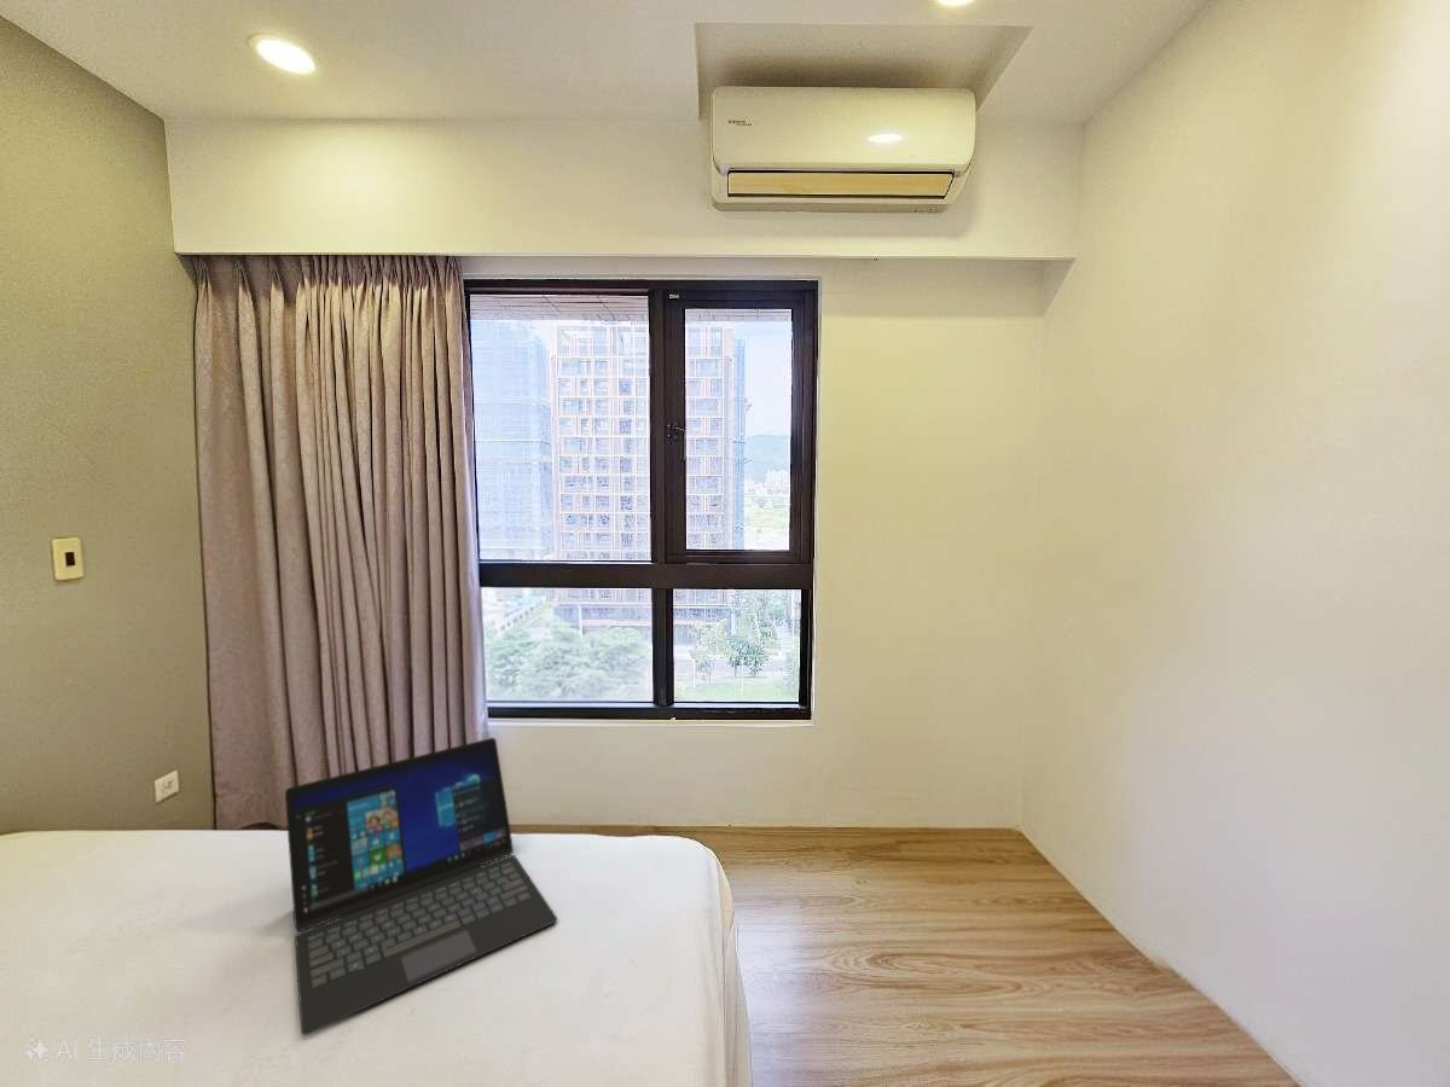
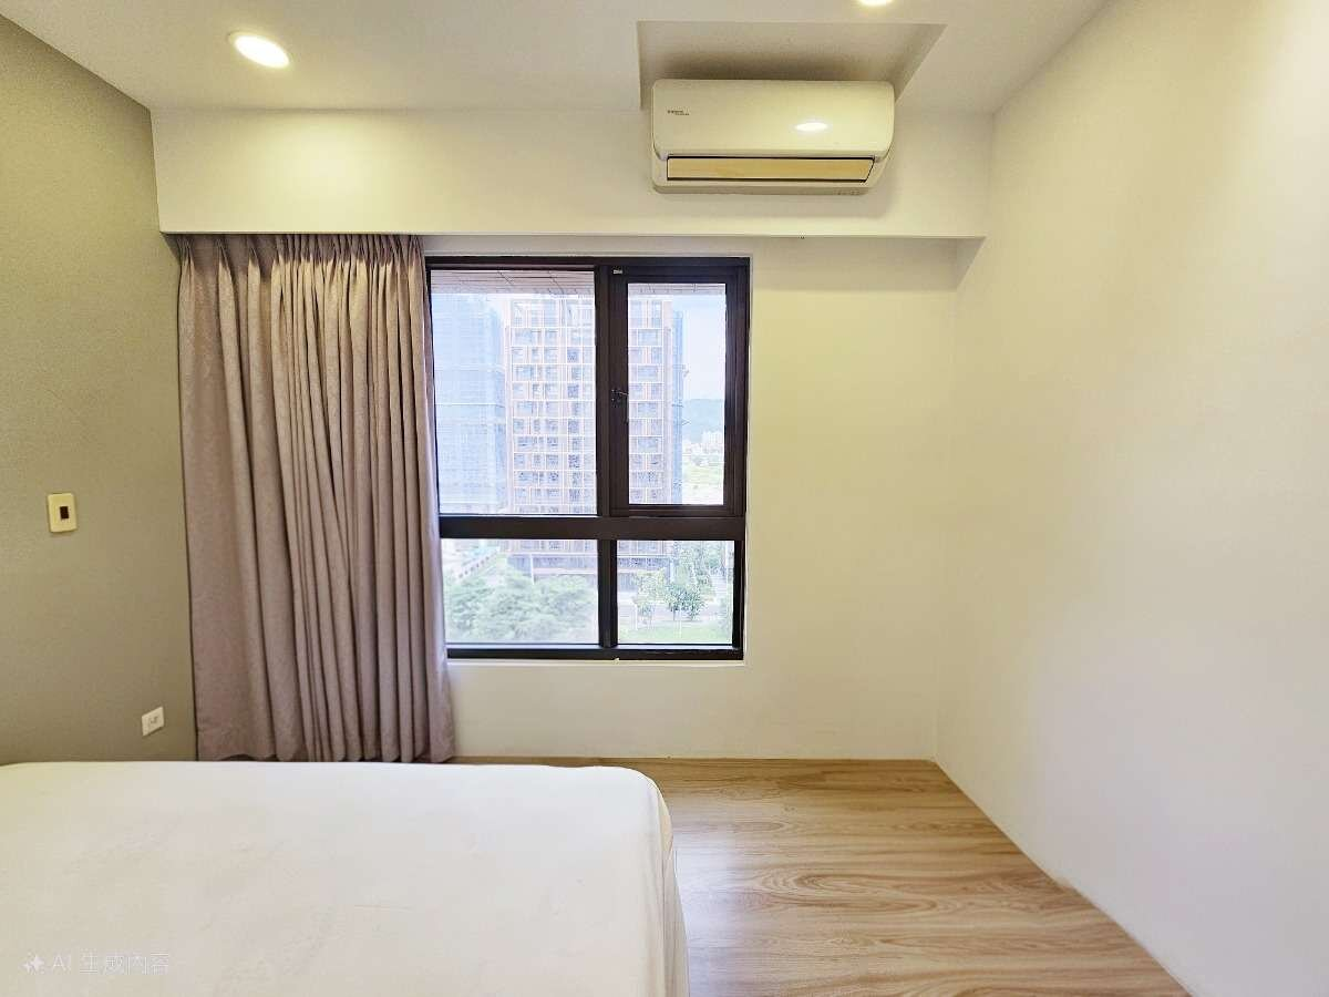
- laptop [284,737,558,1036]
